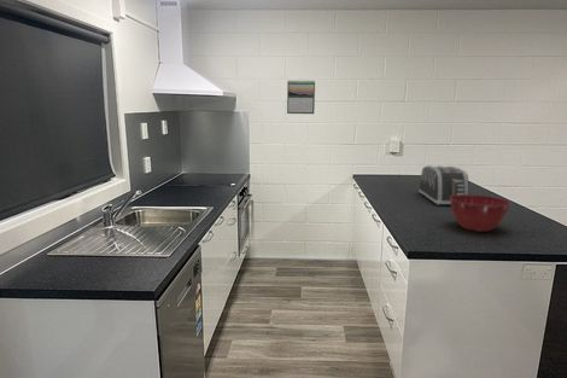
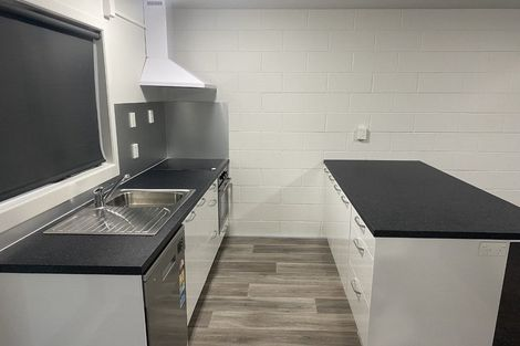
- toaster [417,164,470,207]
- mixing bowl [450,193,512,233]
- calendar [286,78,316,115]
